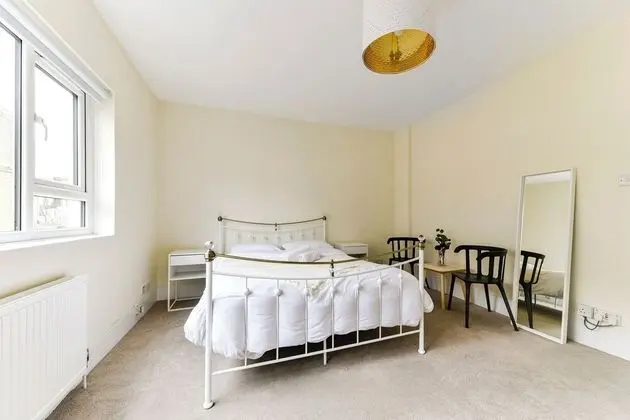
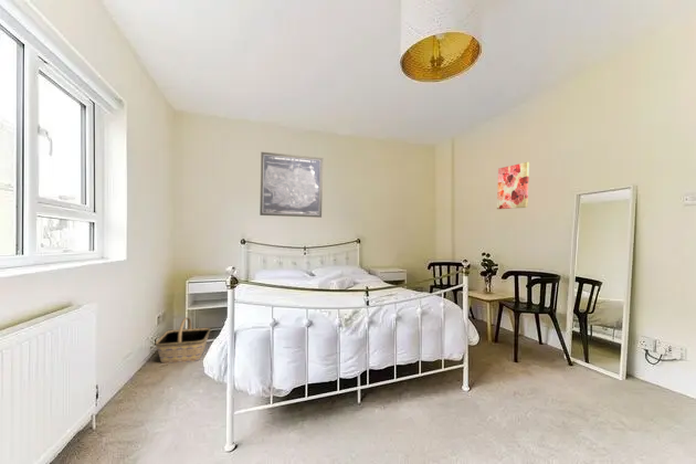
+ basket [155,316,212,365]
+ wall art [496,161,530,210]
+ wall art [259,151,324,219]
